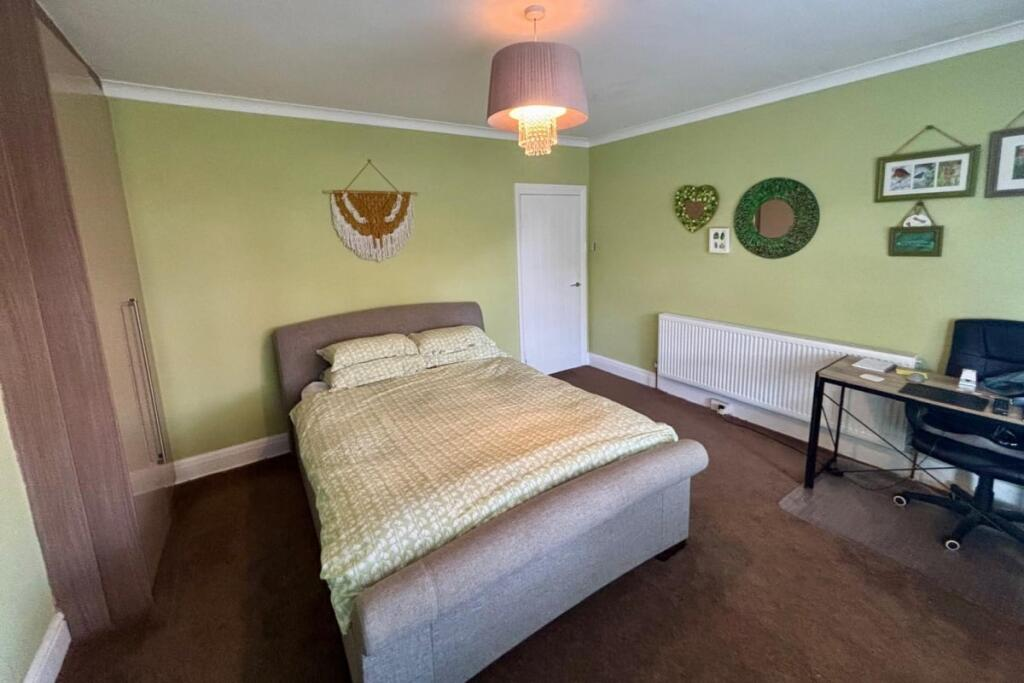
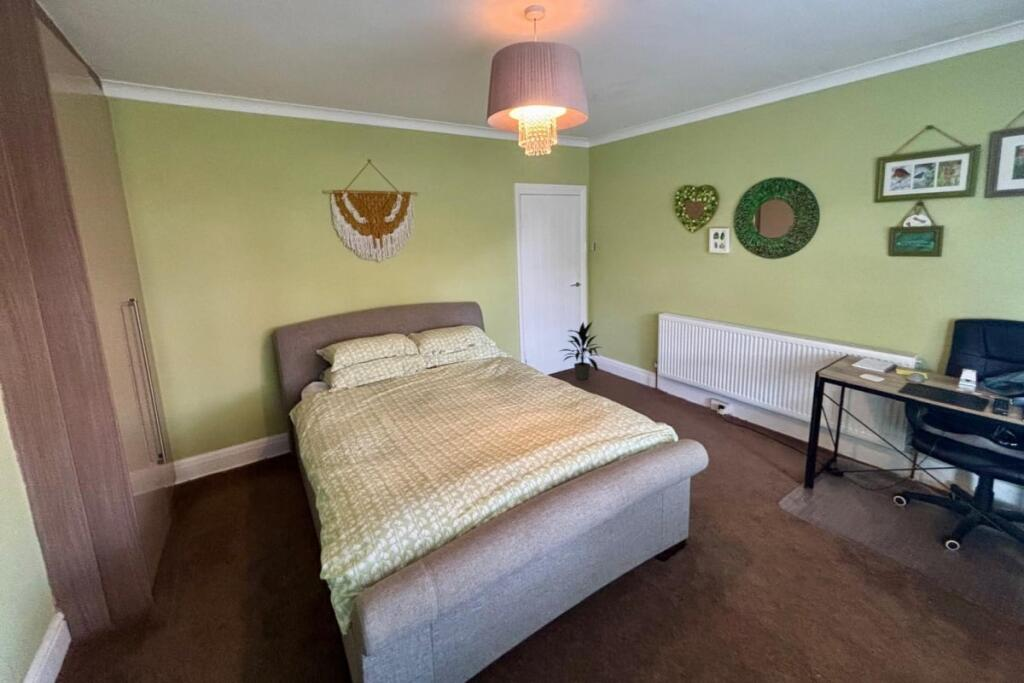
+ indoor plant [557,320,602,381]
